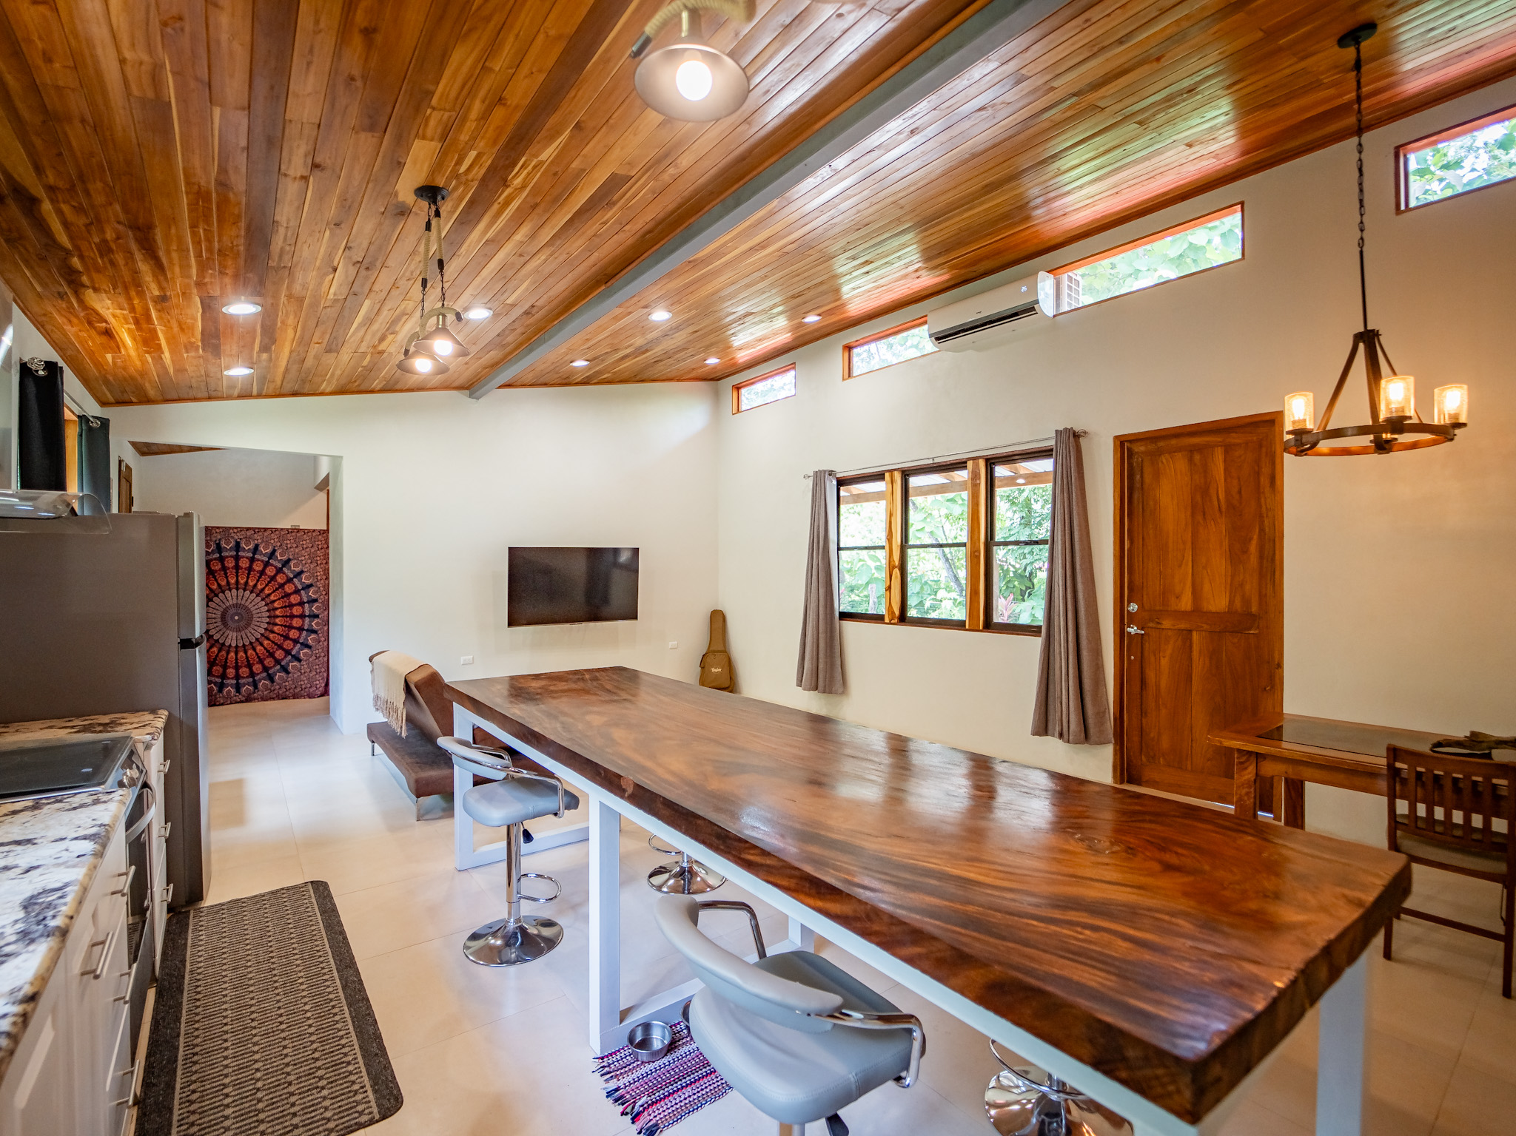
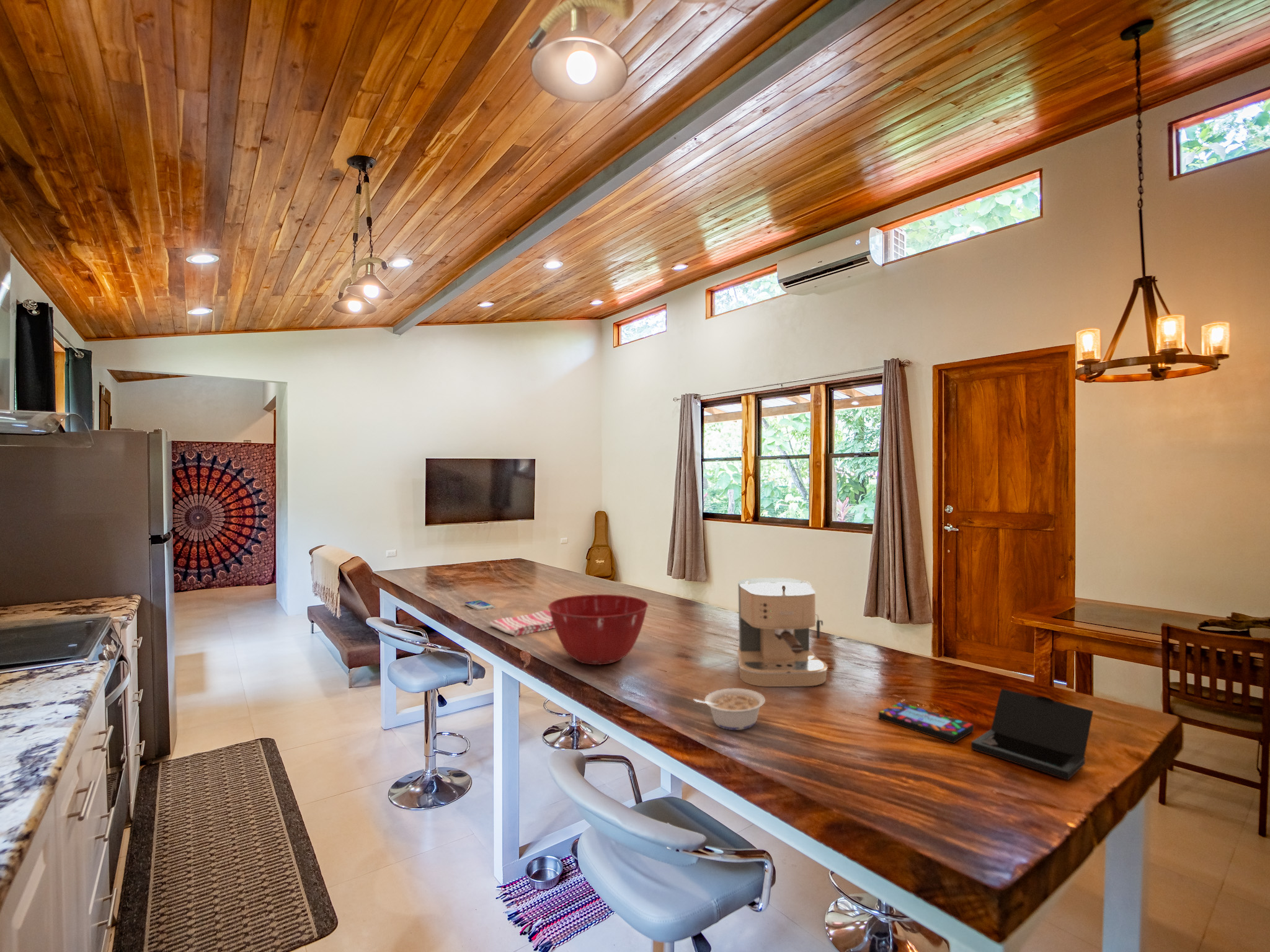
+ mixing bowl [548,594,649,665]
+ legume [693,687,766,731]
+ smartphone [464,600,495,610]
+ dish towel [489,609,554,637]
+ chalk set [878,688,1094,781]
+ coffee maker [736,577,828,687]
